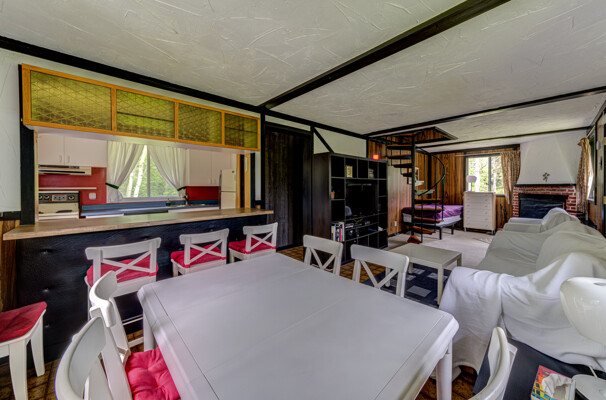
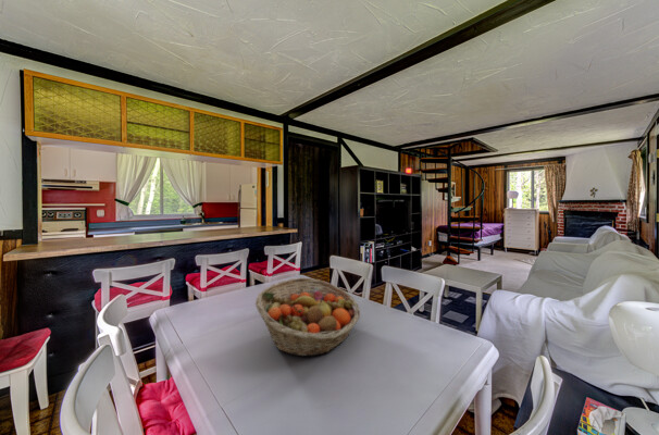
+ fruit basket [254,276,361,358]
